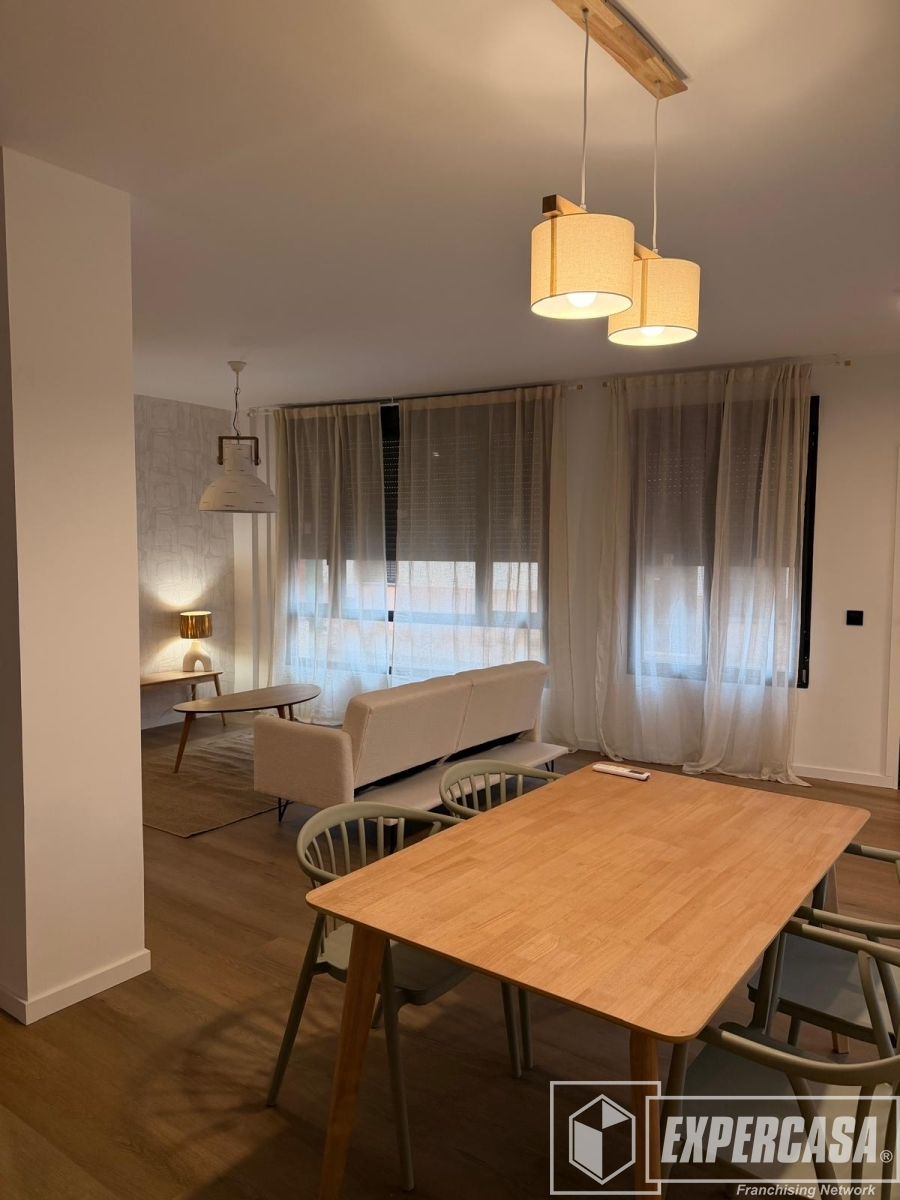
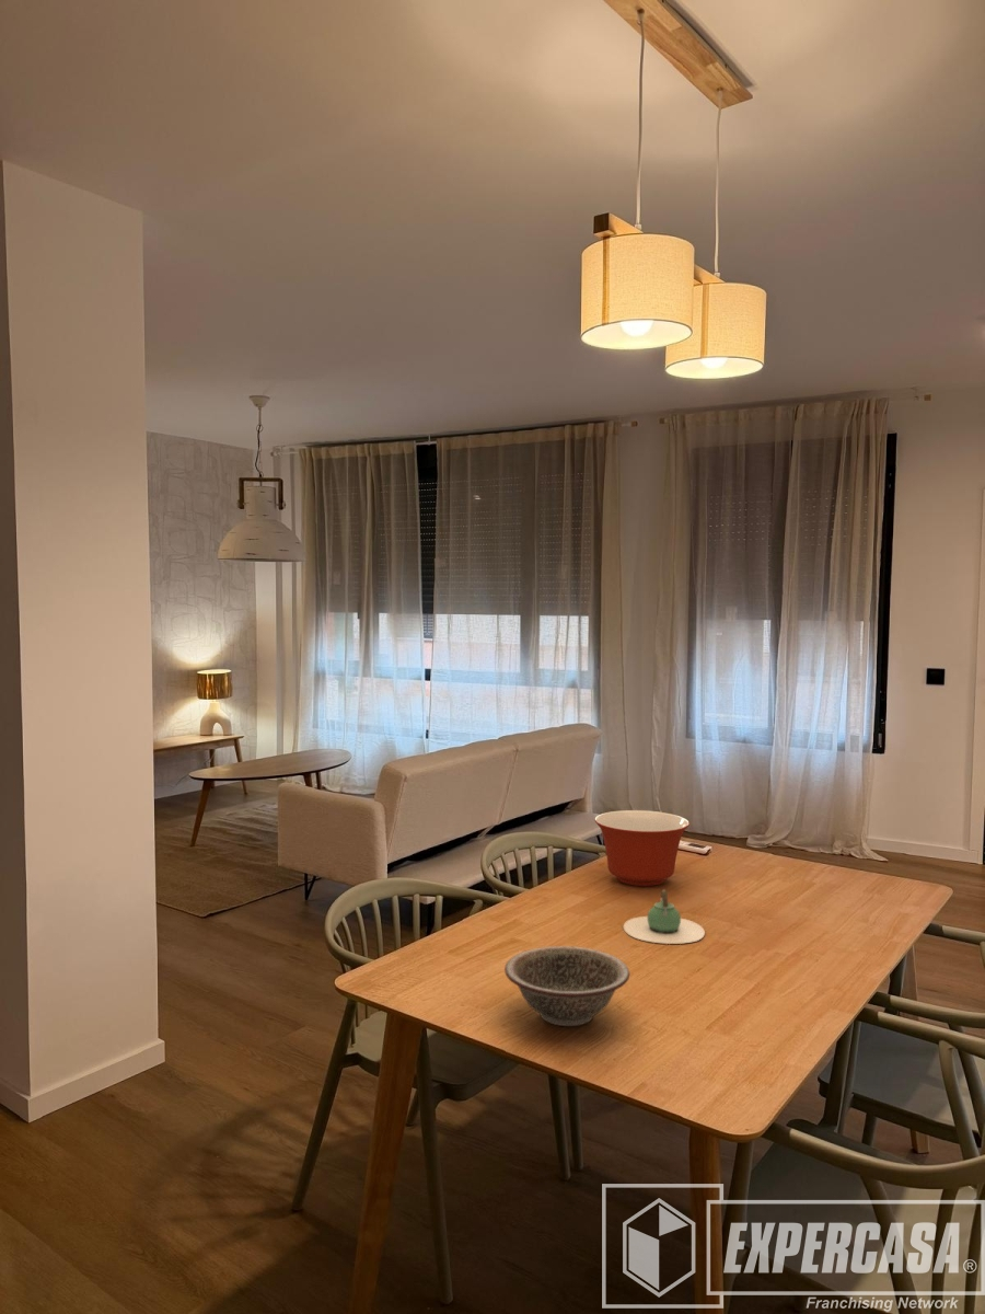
+ mixing bowl [593,809,691,887]
+ decorative bowl [503,945,630,1027]
+ teapot [623,888,706,945]
